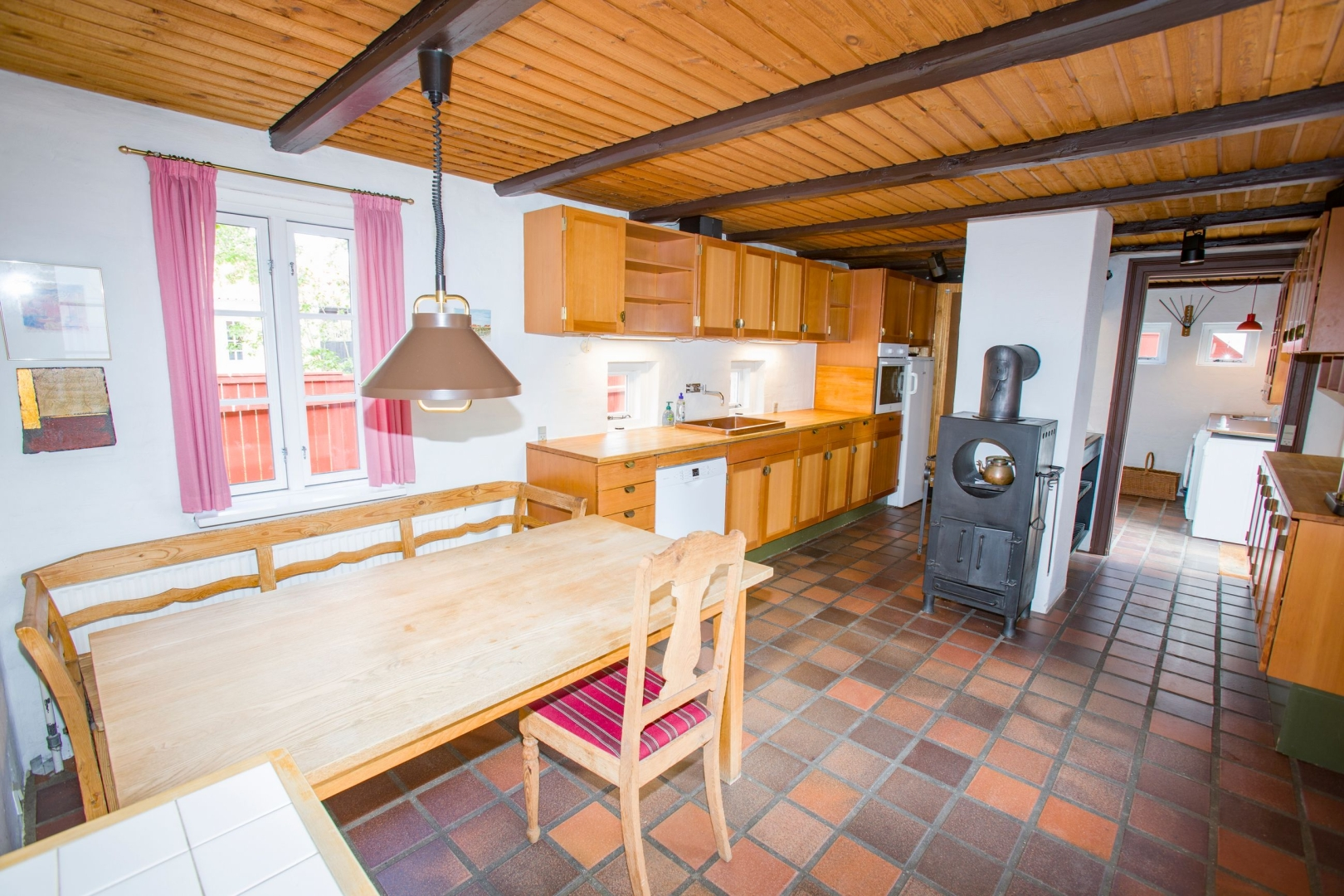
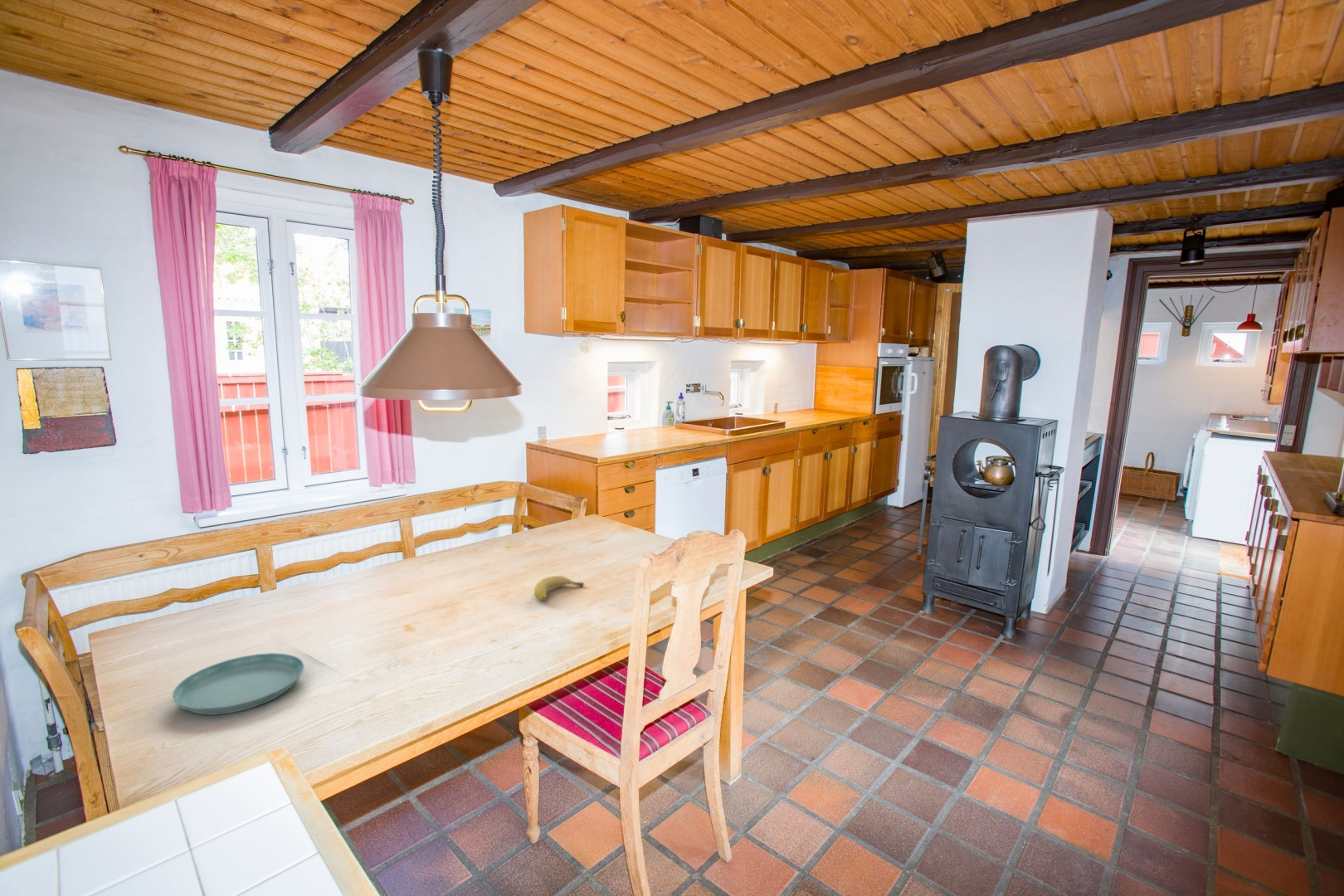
+ saucer [172,652,305,716]
+ fruit [533,575,585,601]
